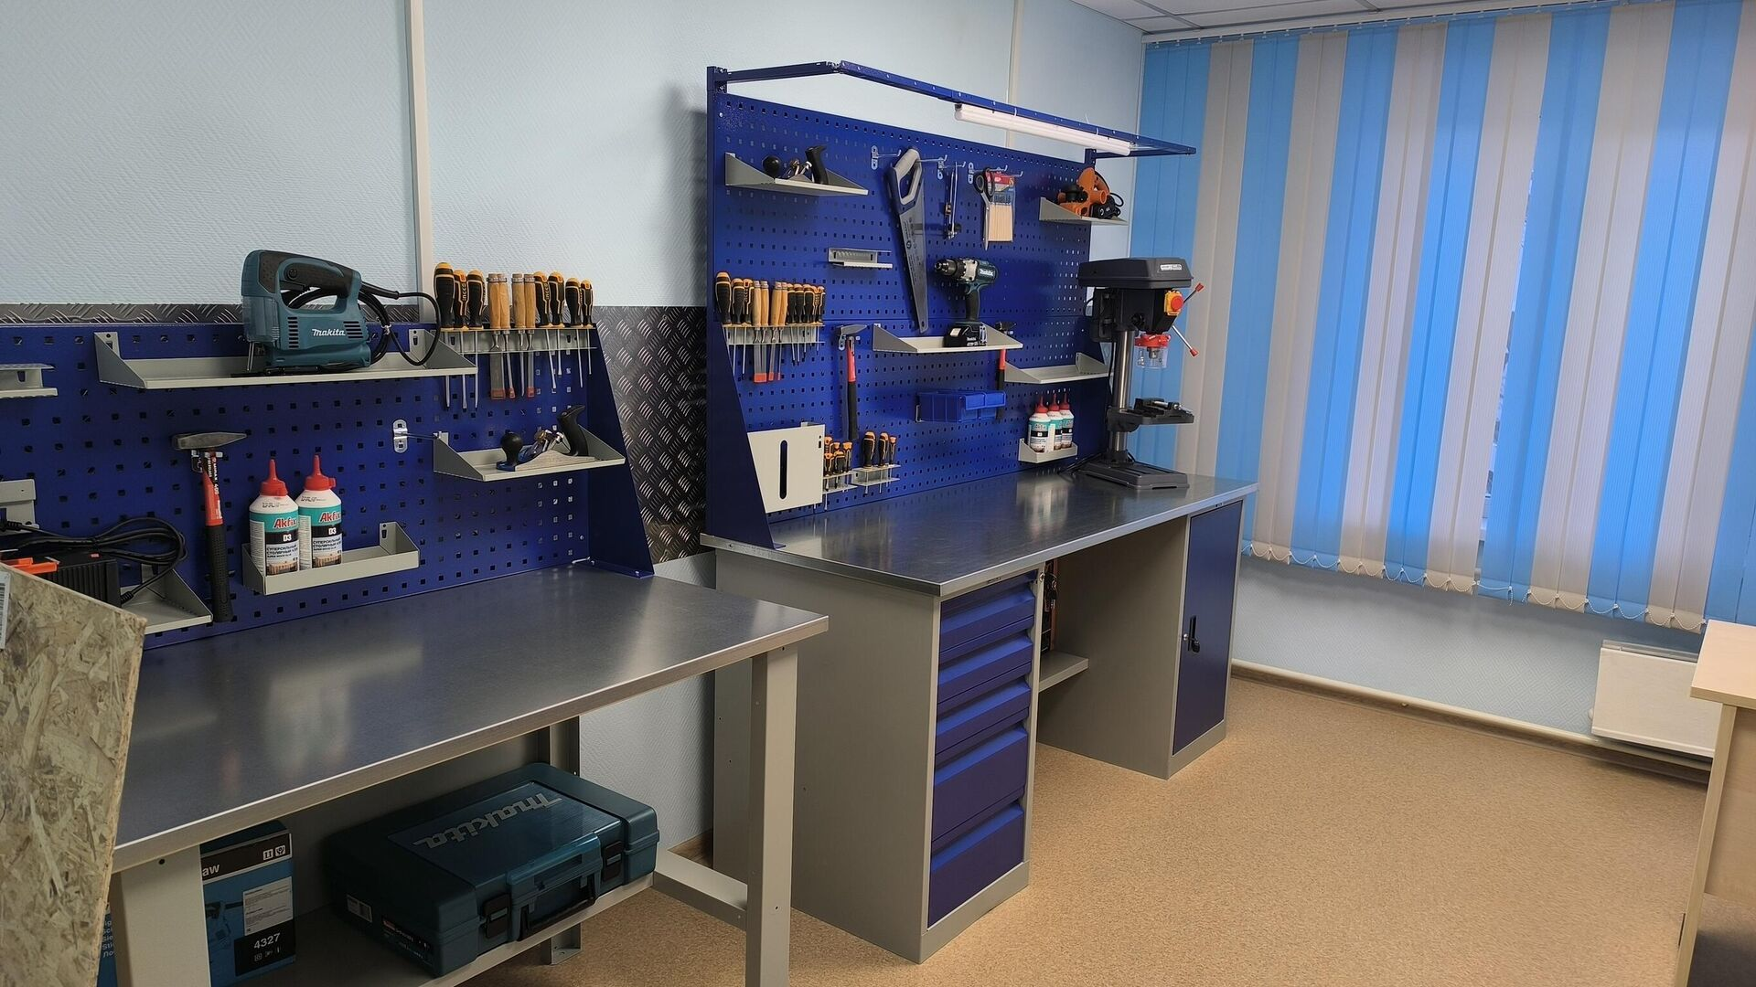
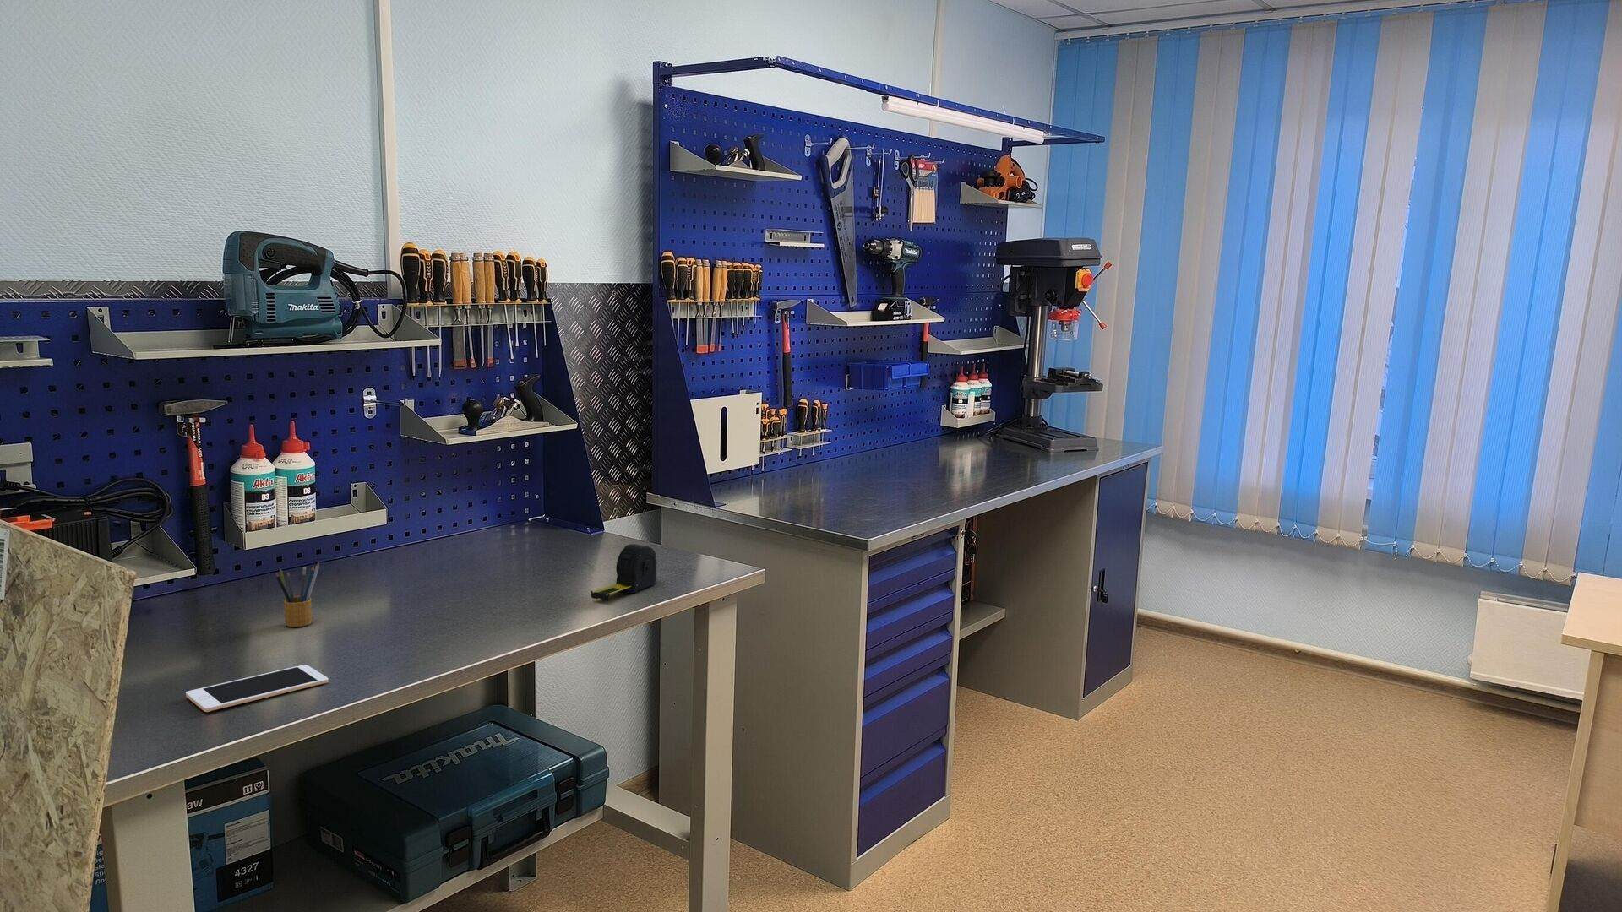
+ cell phone [185,664,330,713]
+ tape measure [589,543,658,602]
+ pencil box [274,561,320,627]
